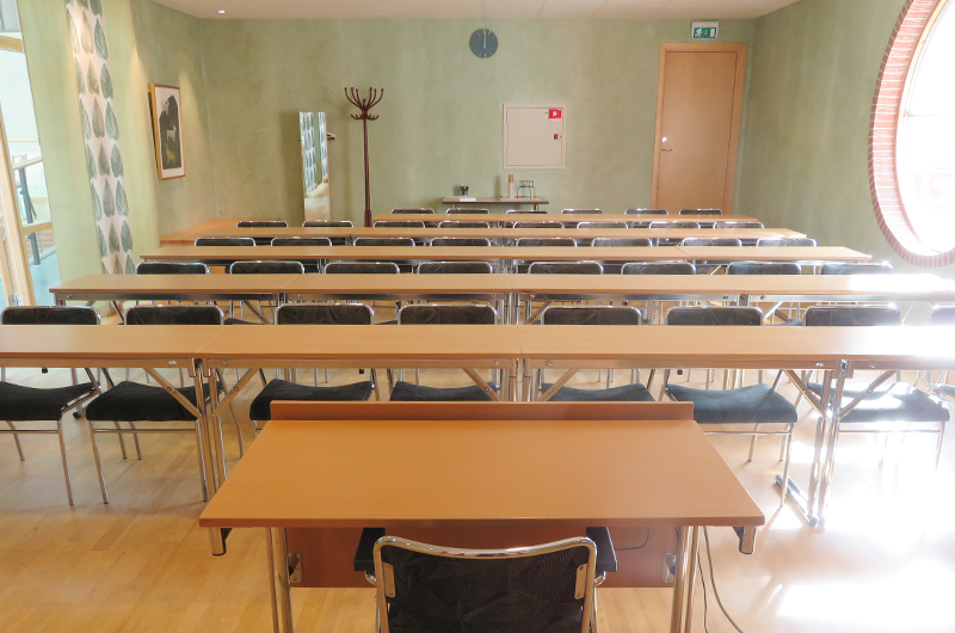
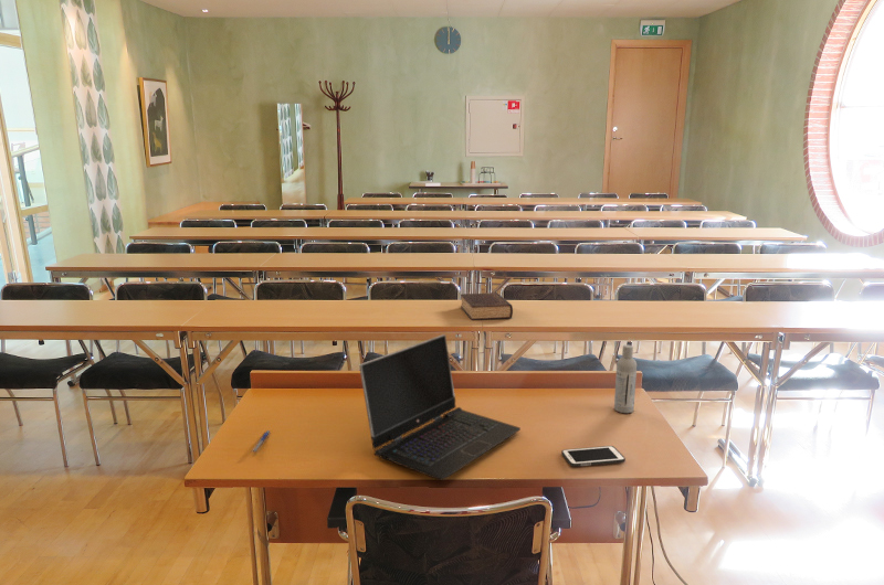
+ pen [250,429,272,453]
+ laptop computer [358,333,522,481]
+ bottle [613,343,638,414]
+ cell phone [560,445,627,468]
+ book [460,291,514,321]
